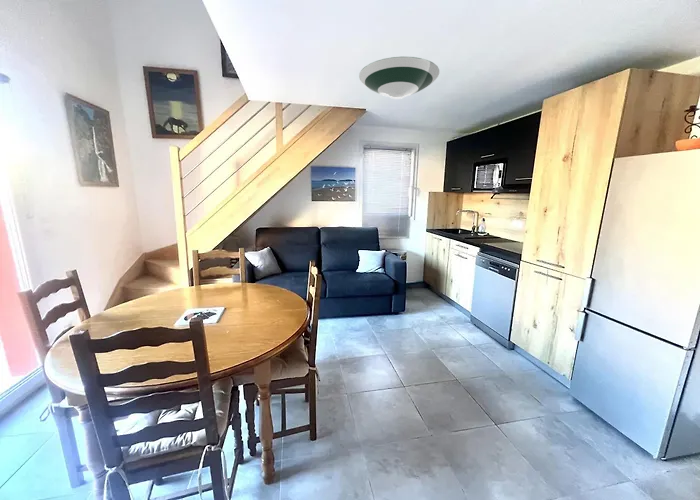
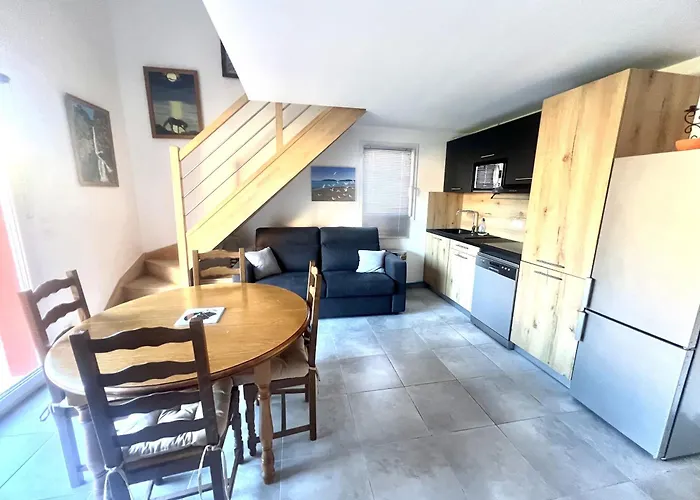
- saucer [358,55,440,100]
